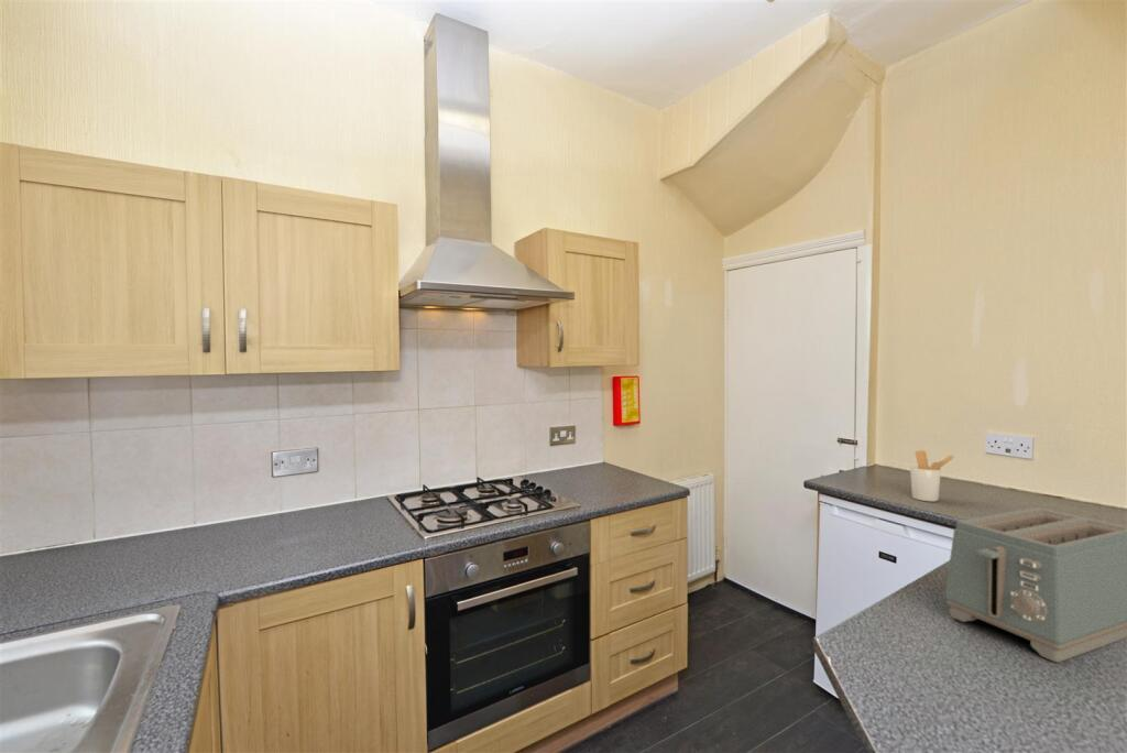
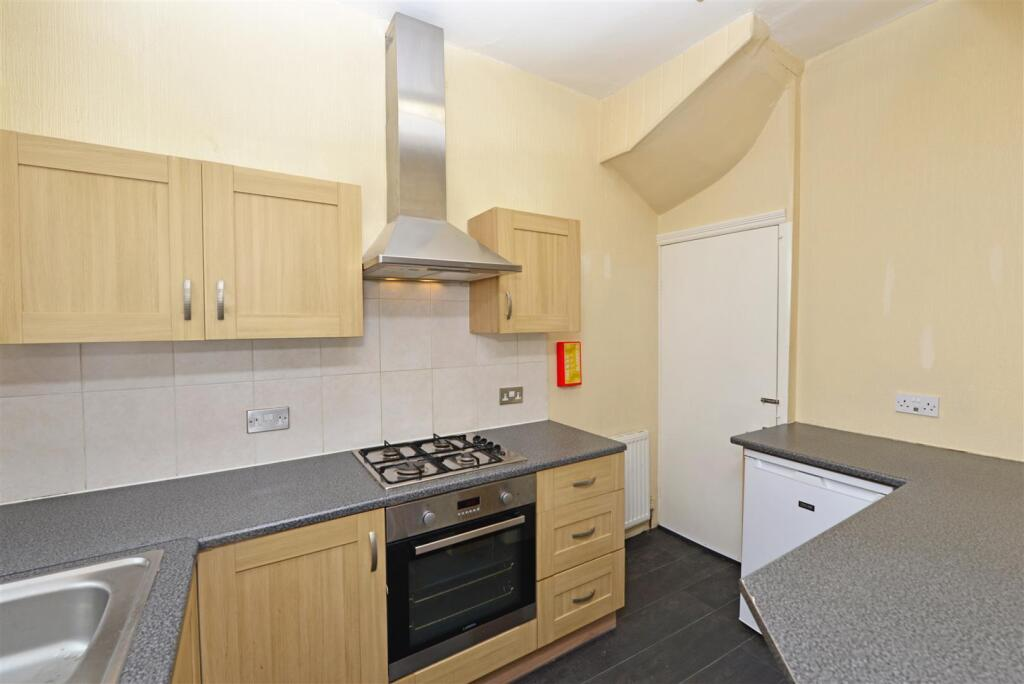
- utensil holder [909,449,955,502]
- toaster [944,506,1127,664]
